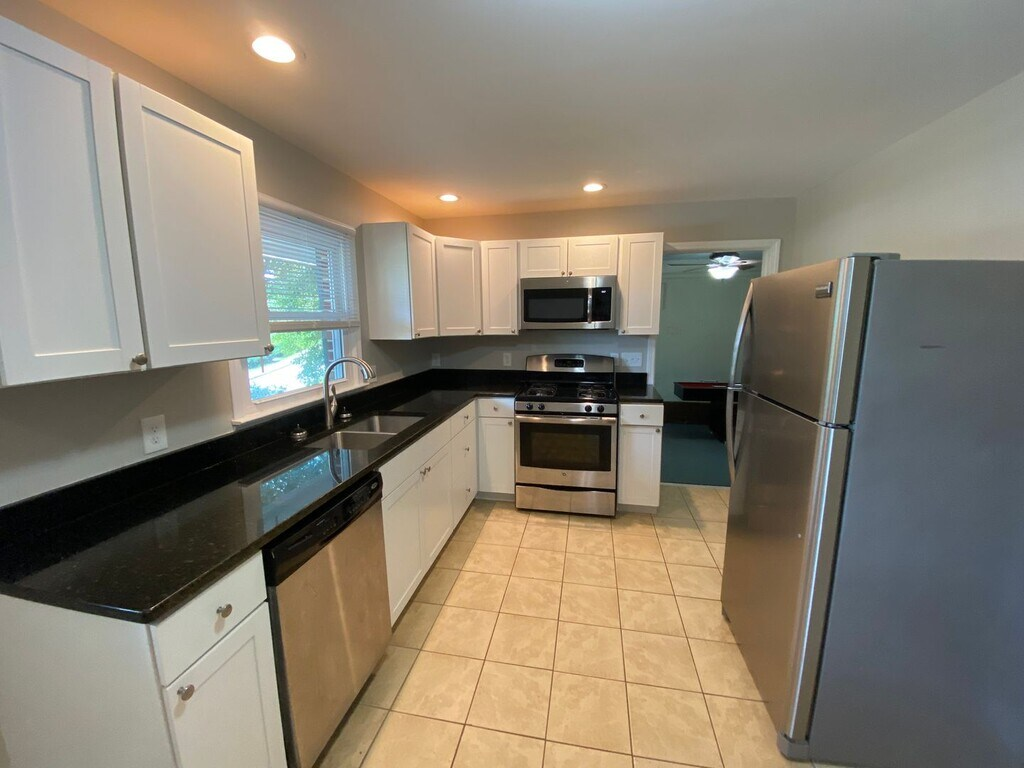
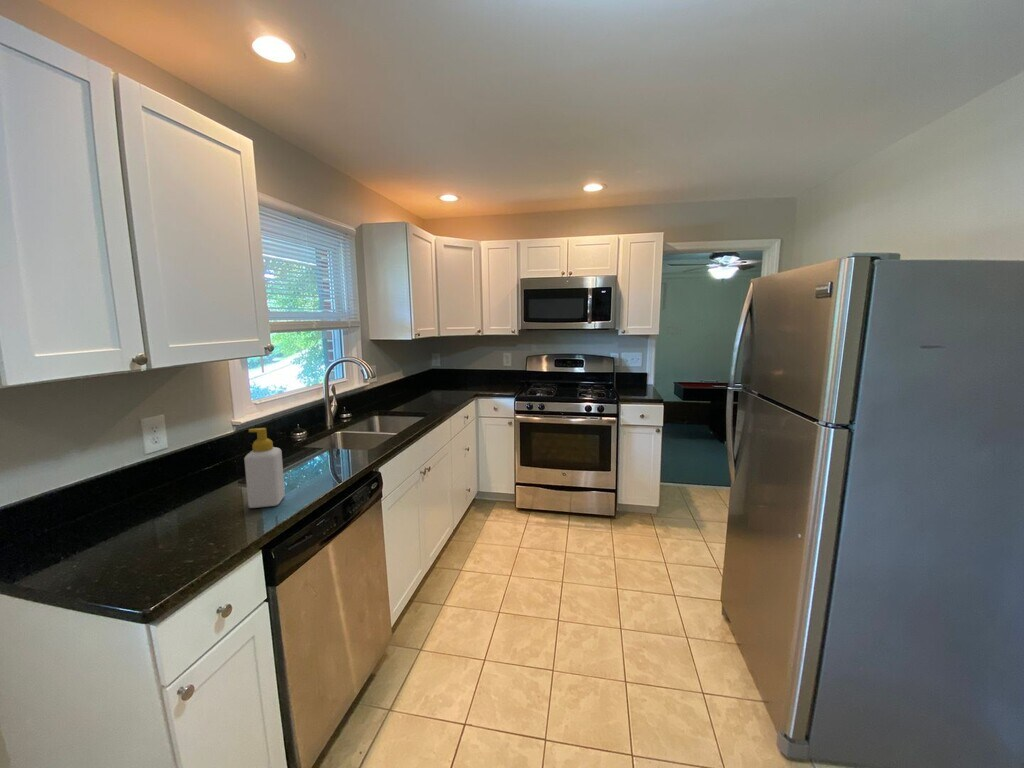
+ soap bottle [243,427,286,509]
